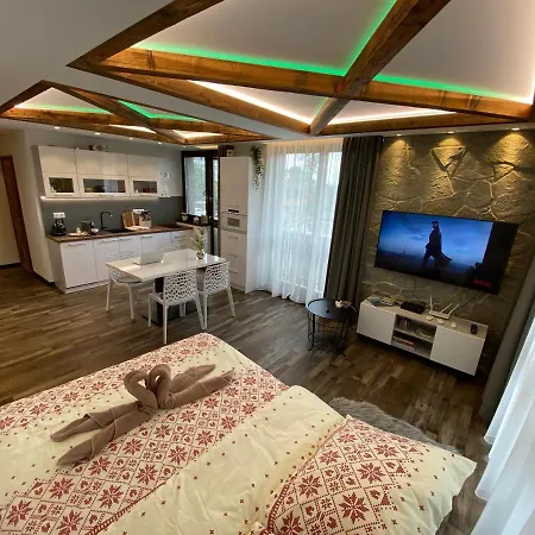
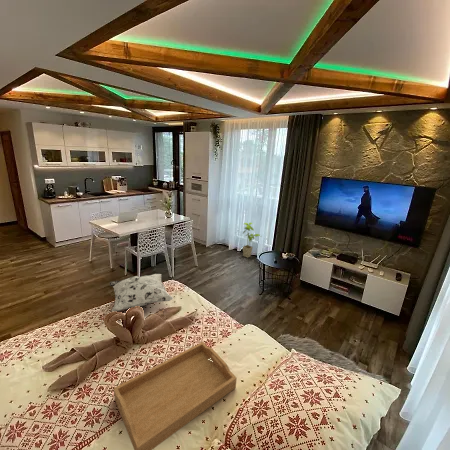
+ house plant [242,222,263,259]
+ decorative pillow [109,273,174,313]
+ serving tray [113,341,238,450]
